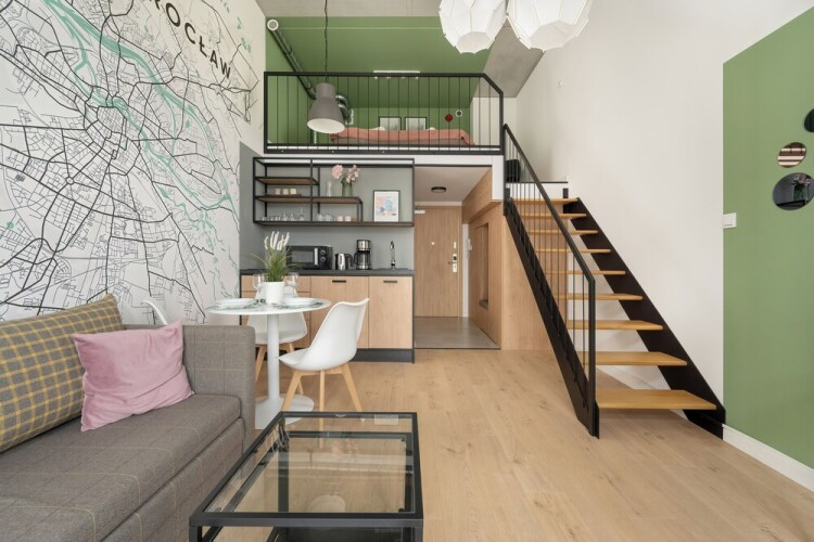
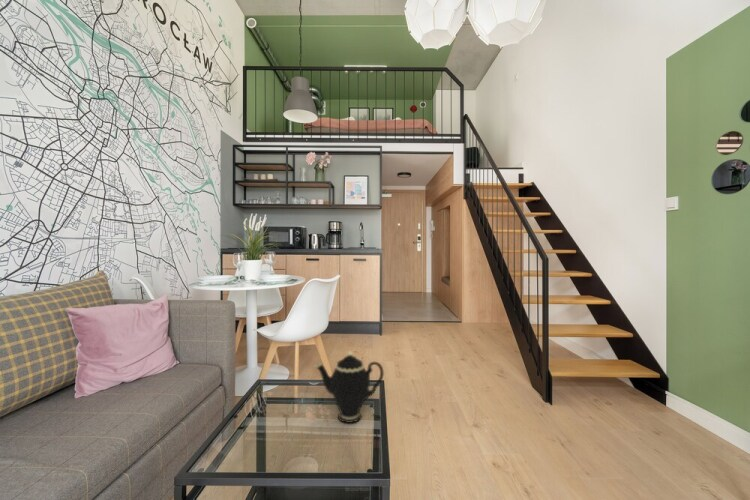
+ teapot [313,350,385,424]
